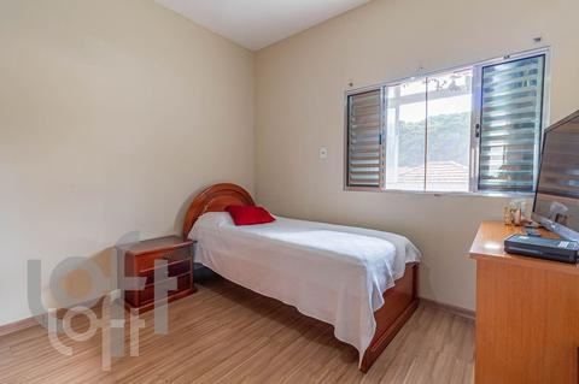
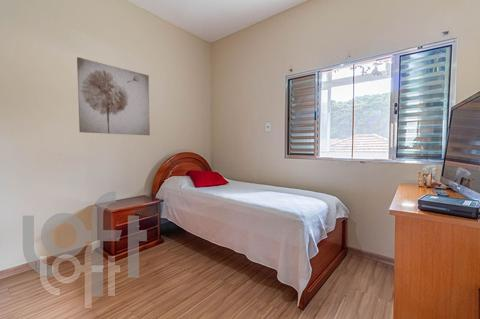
+ wall art [76,56,151,136]
